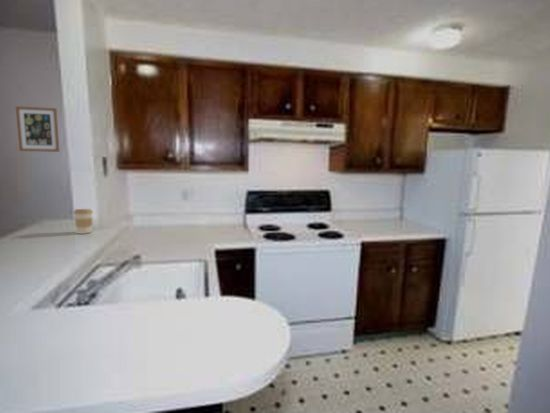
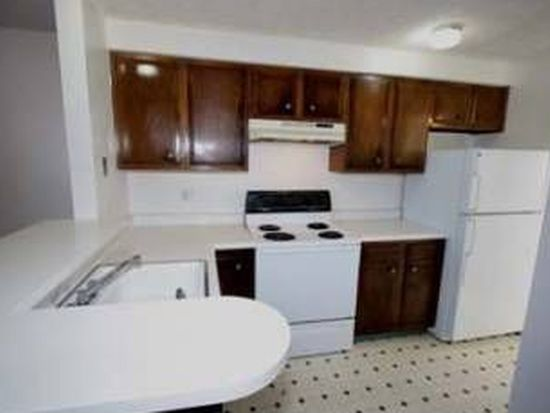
- coffee cup [72,208,94,235]
- wall art [15,105,60,153]
